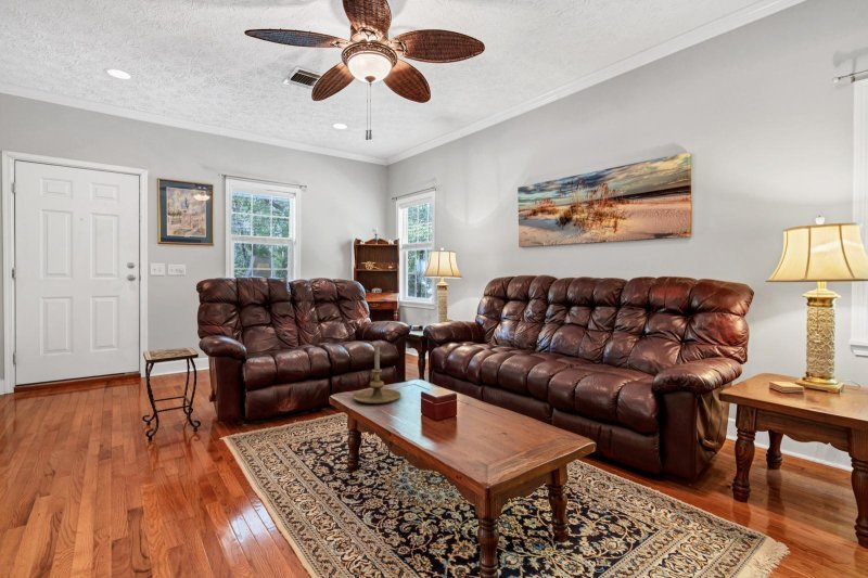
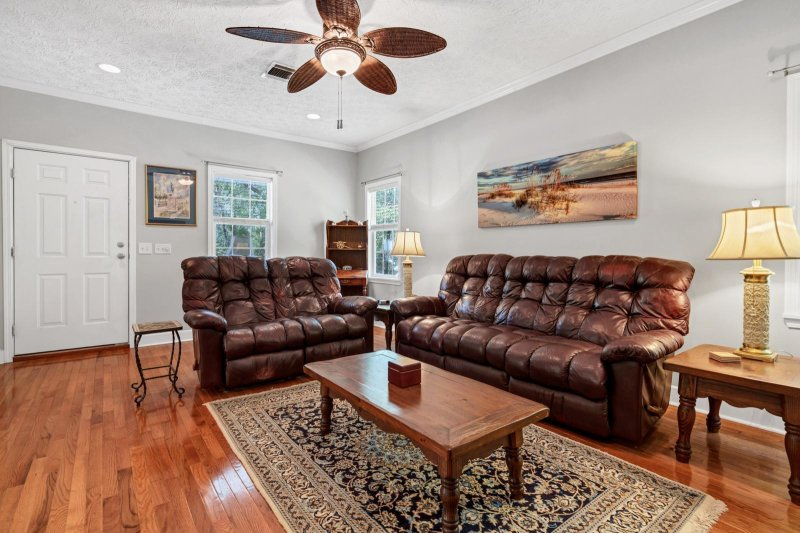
- candle holder [352,343,401,404]
